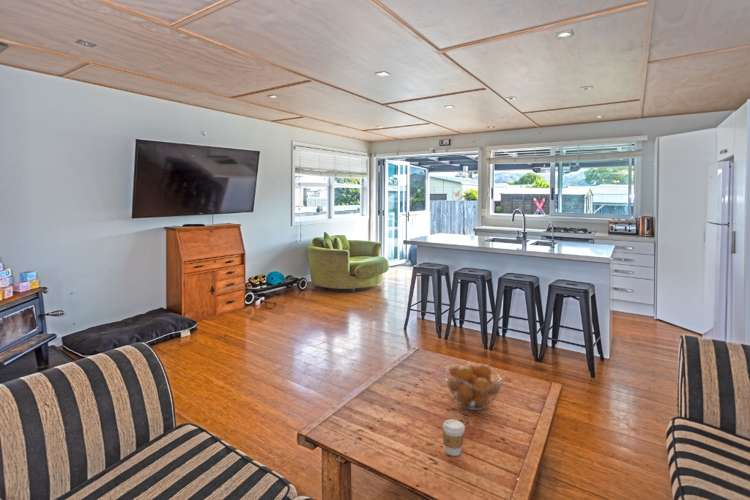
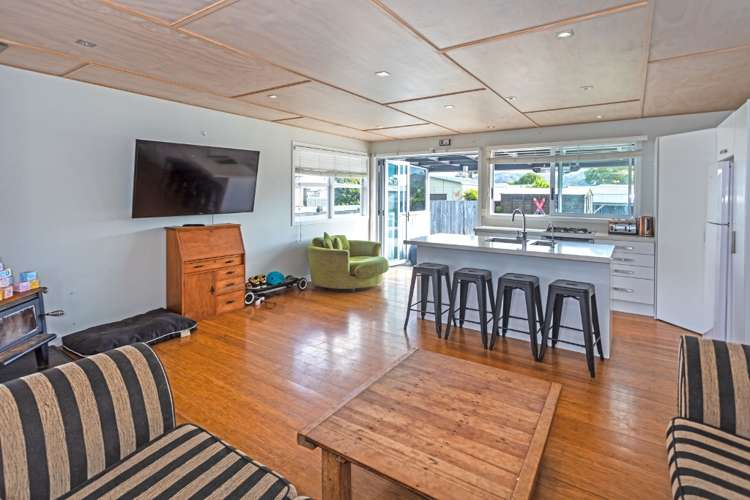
- fruit basket [445,362,504,411]
- coffee cup [442,418,466,457]
